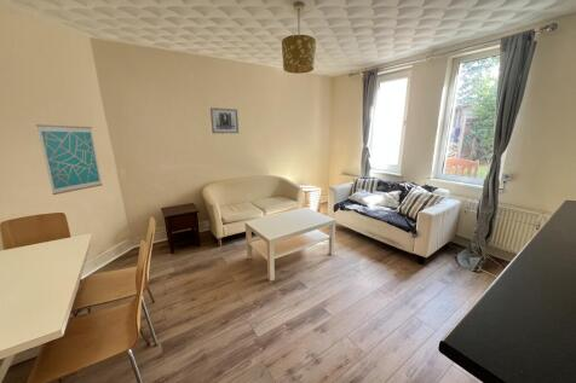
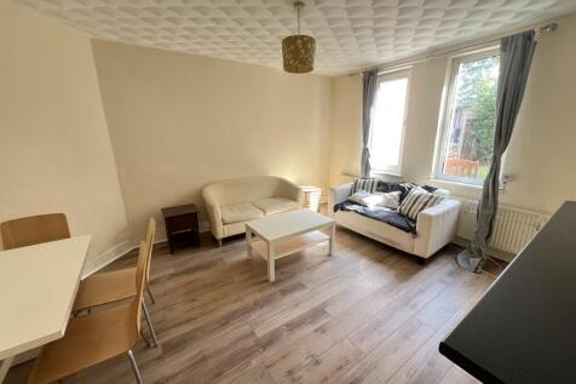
- wall art [209,106,240,134]
- wall art [35,123,103,196]
